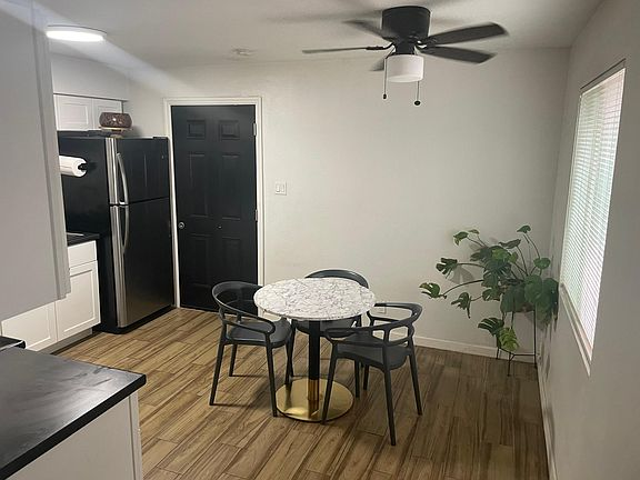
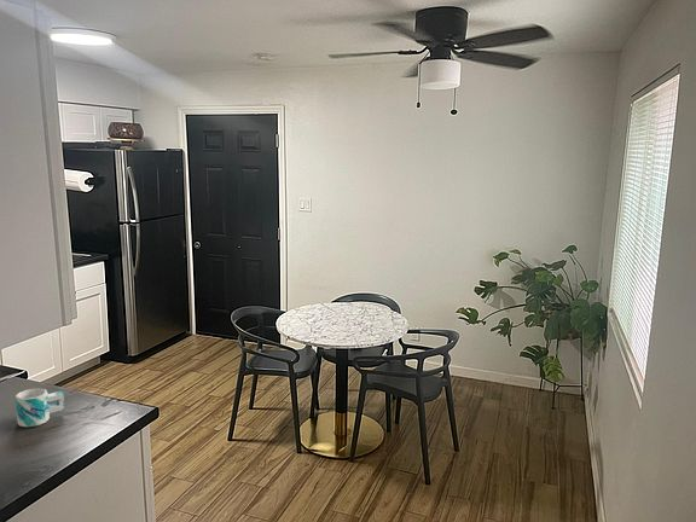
+ mug [14,387,65,428]
